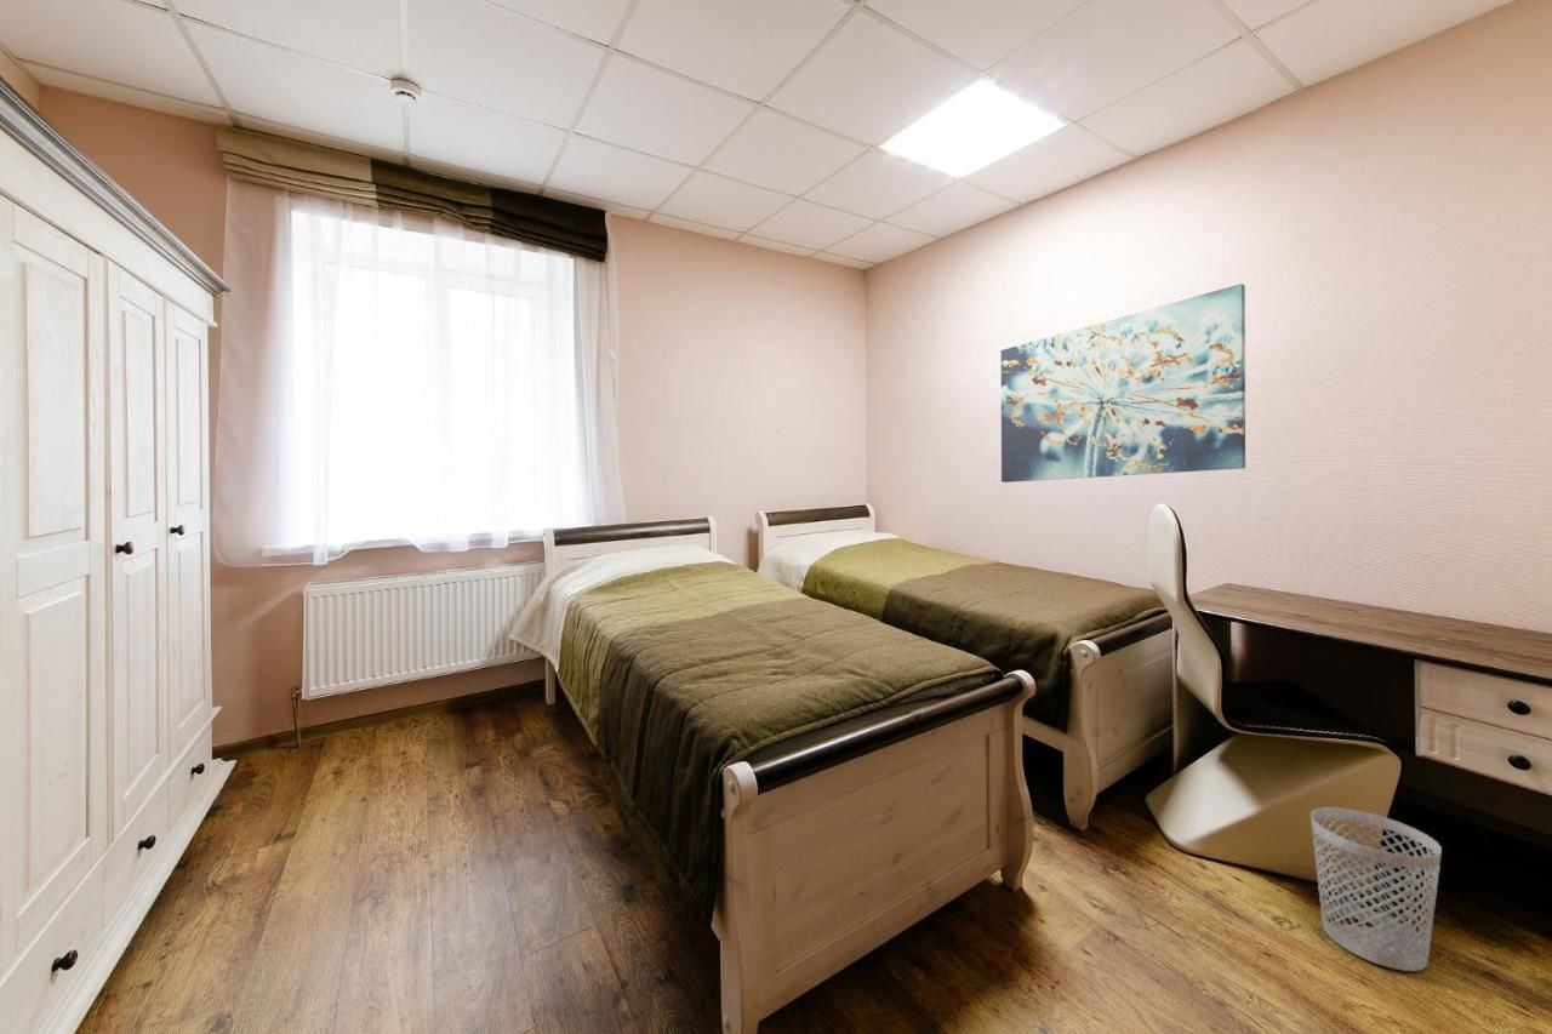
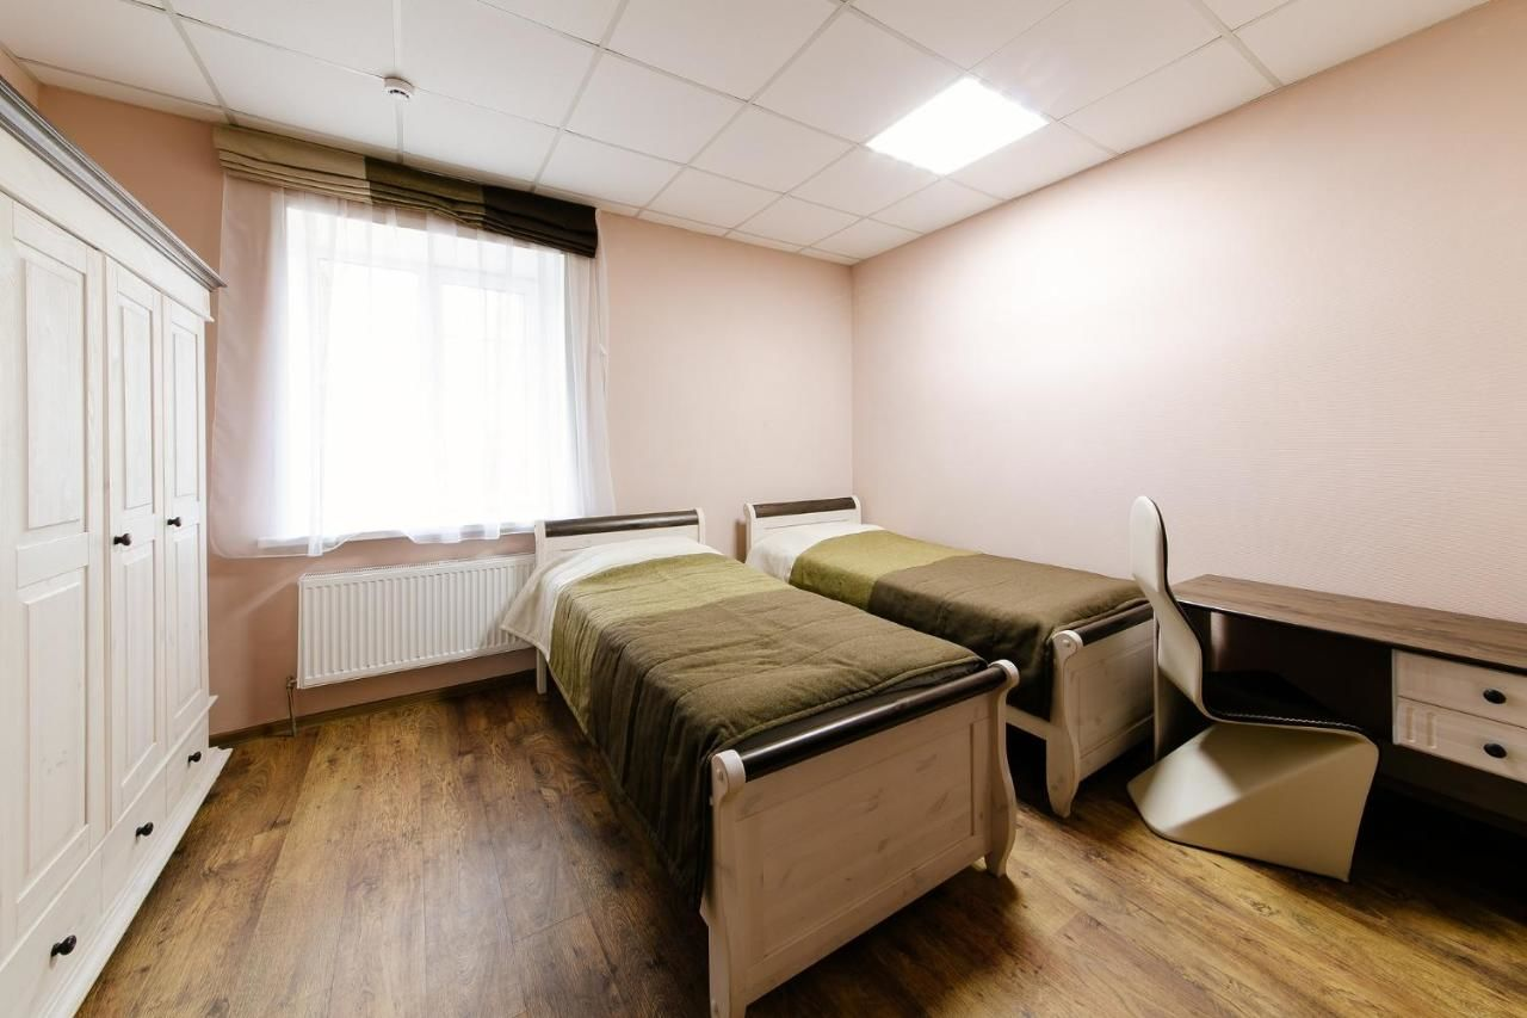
- wall art [1000,282,1246,484]
- wastebasket [1310,806,1443,972]
